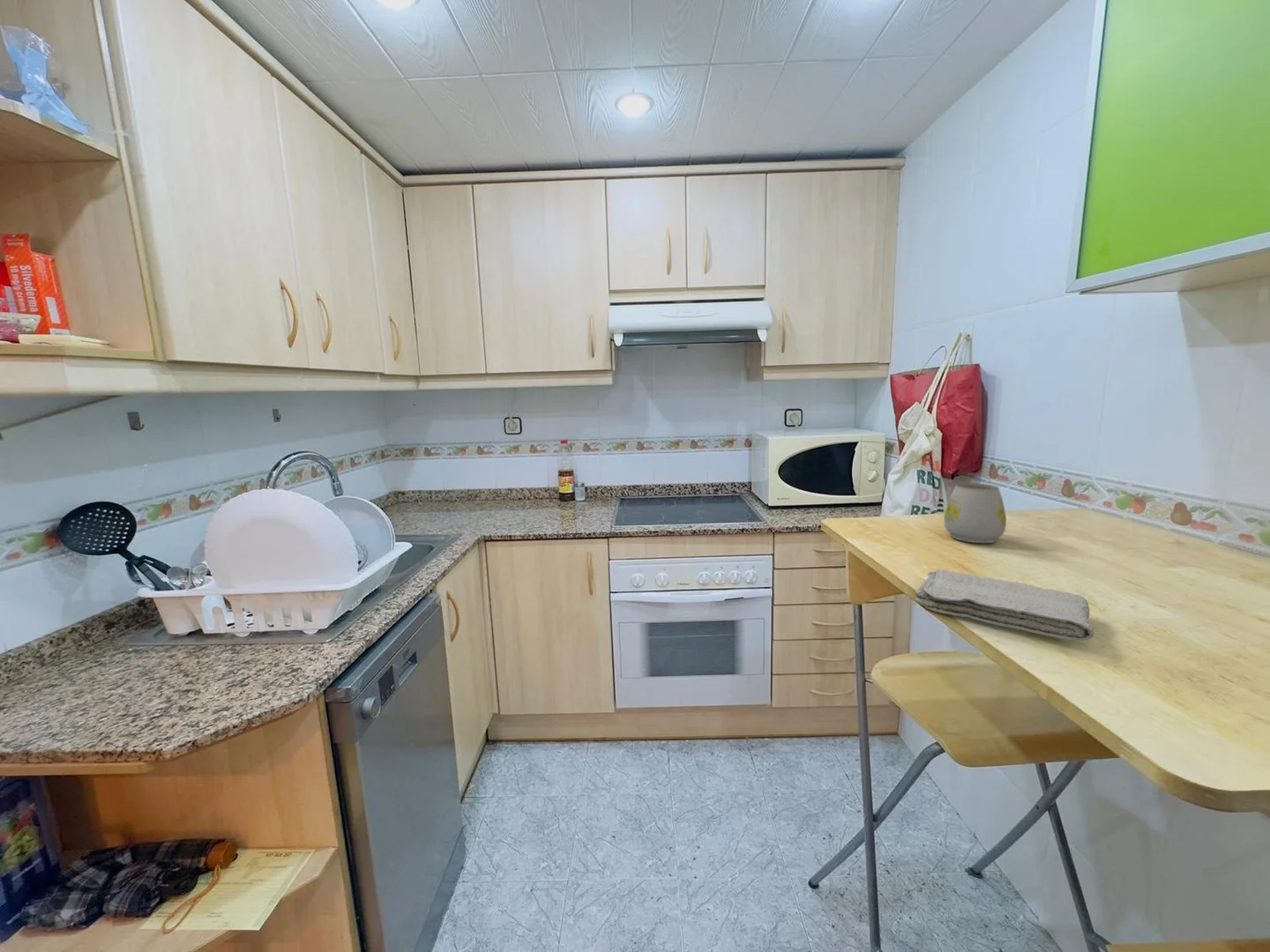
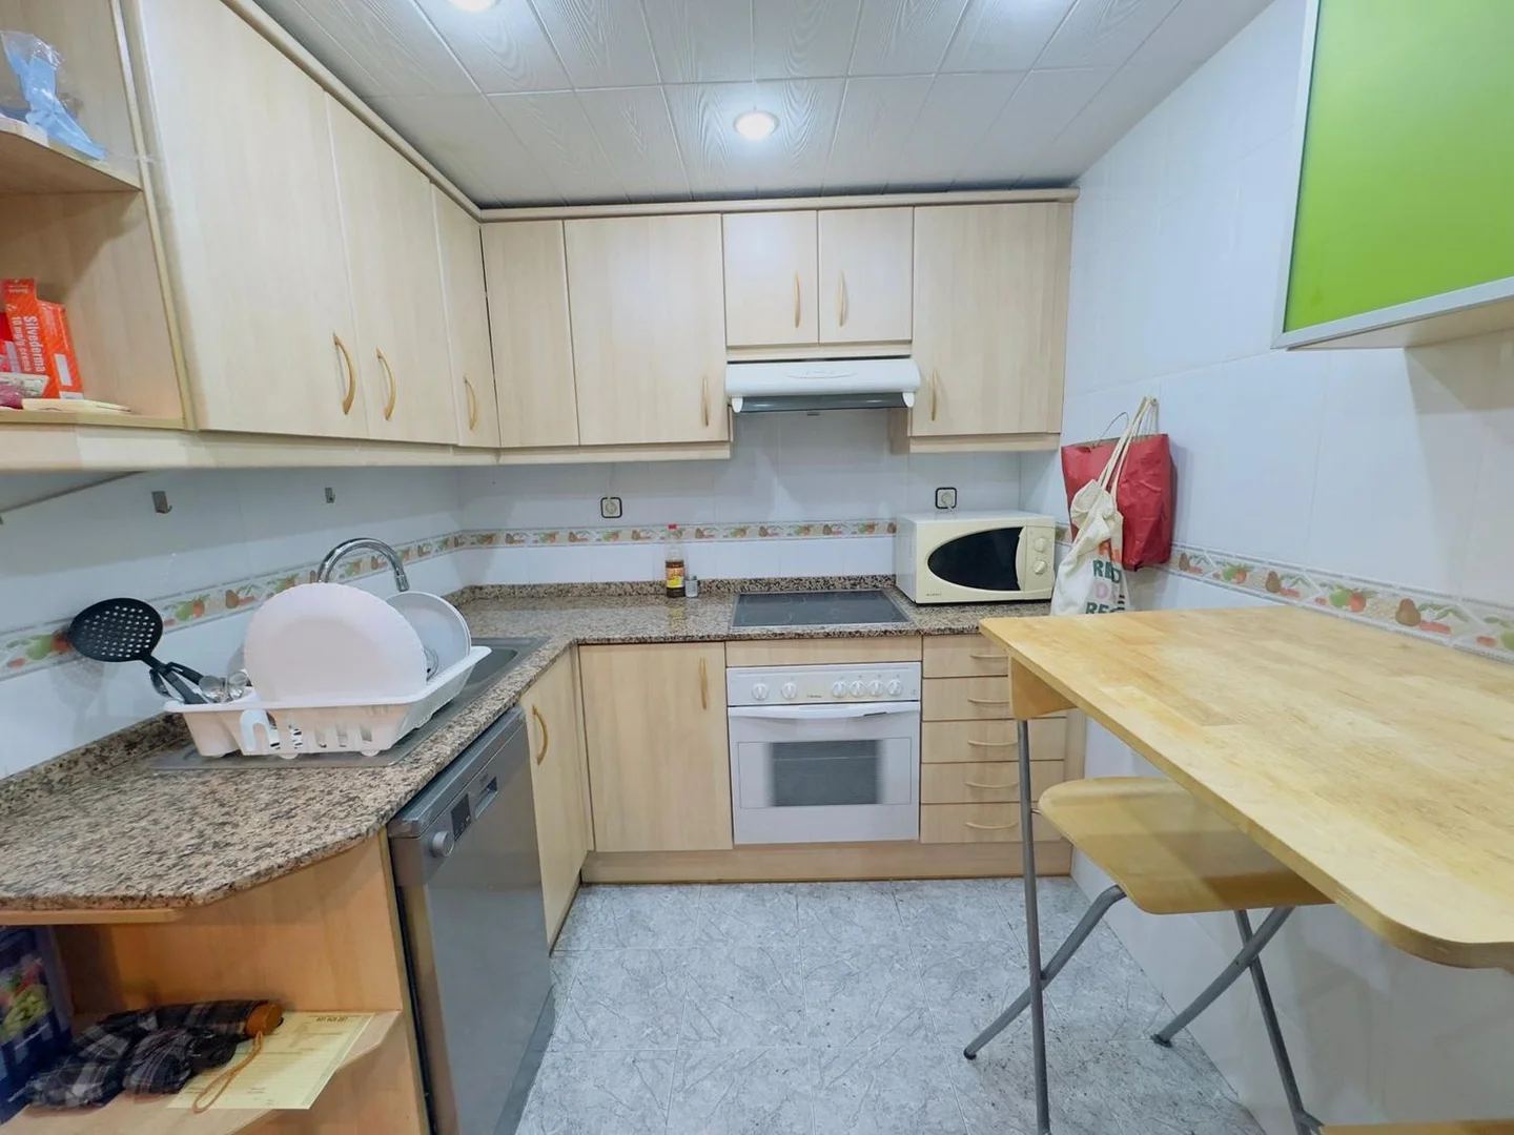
- mug [944,482,1007,544]
- washcloth [915,569,1094,642]
